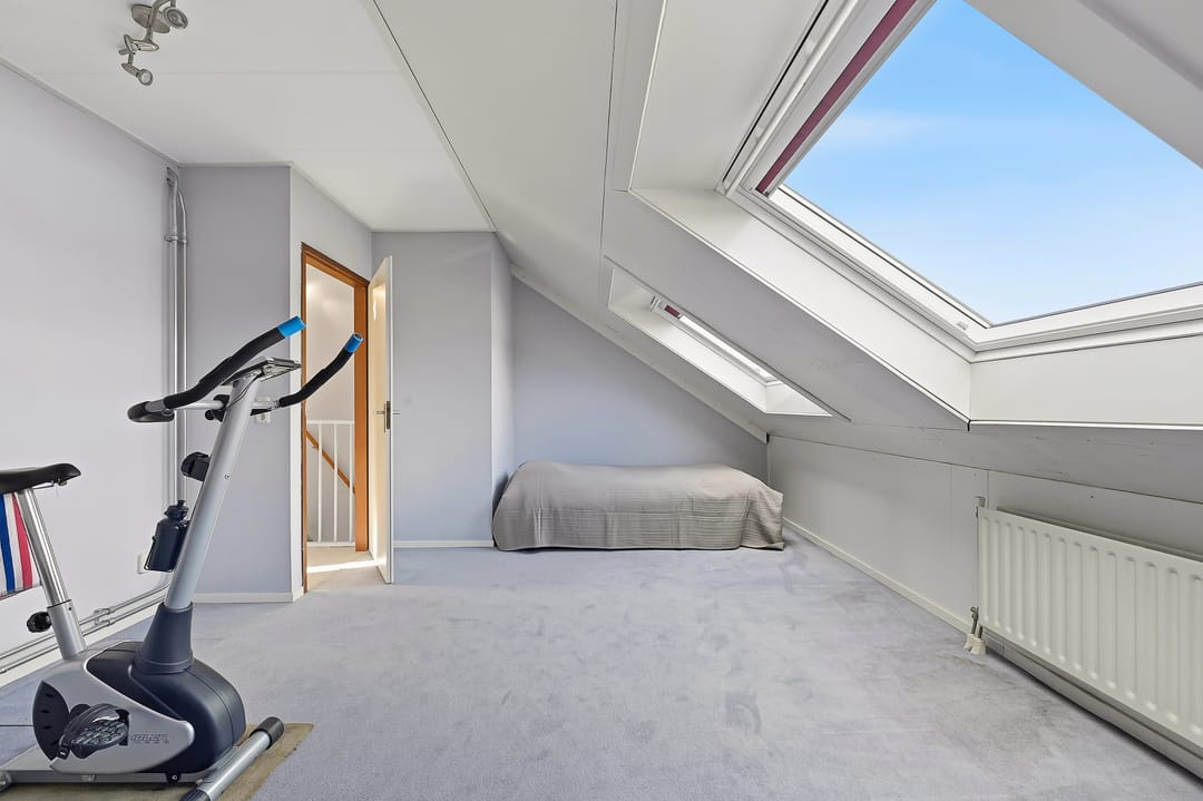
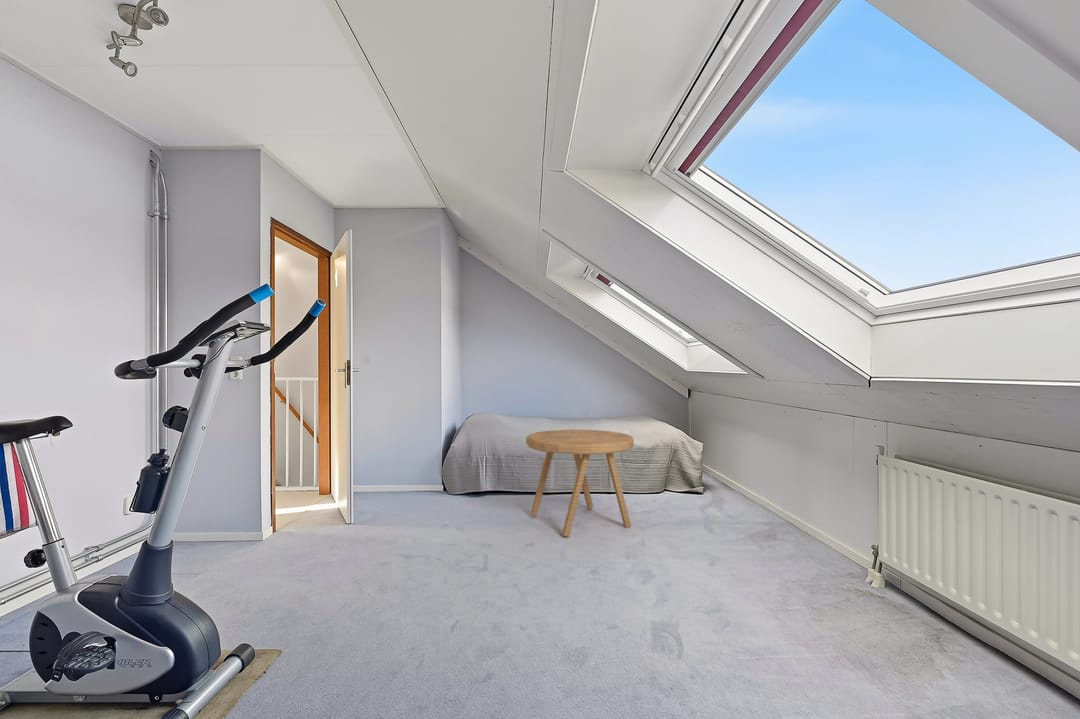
+ side table [525,429,635,538]
